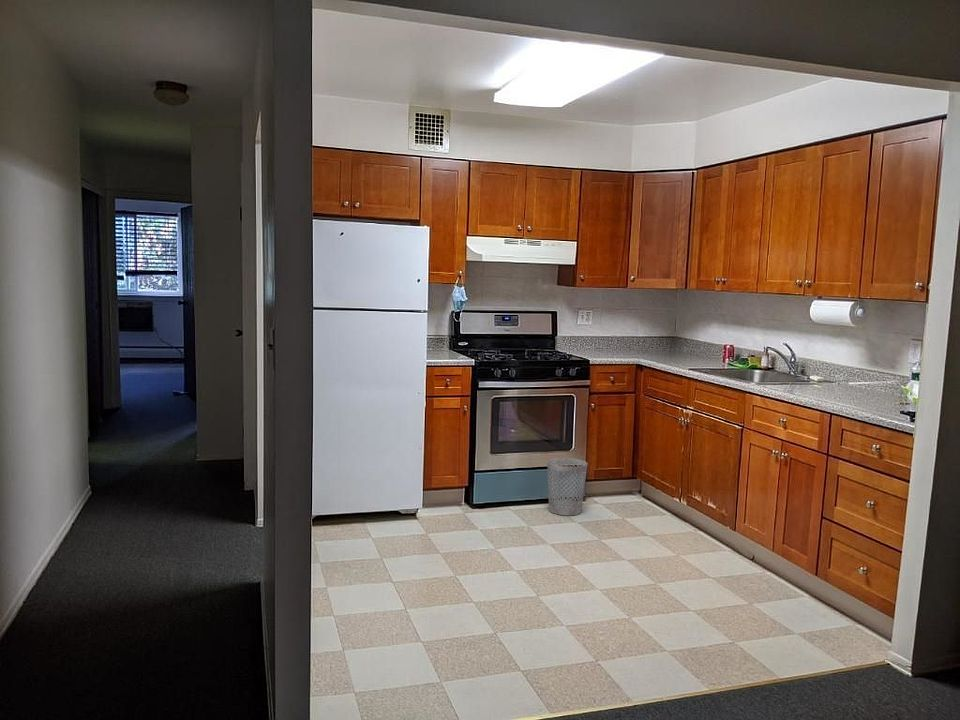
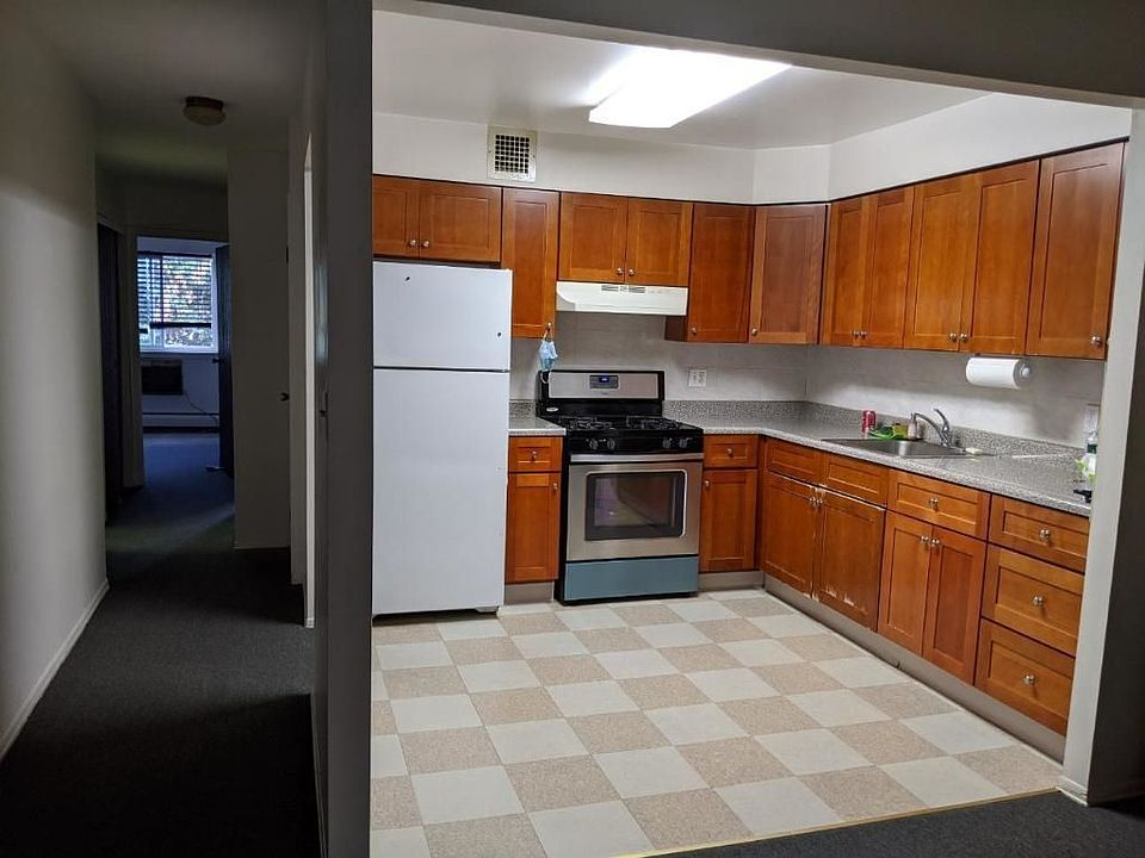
- wastebasket [546,457,589,516]
